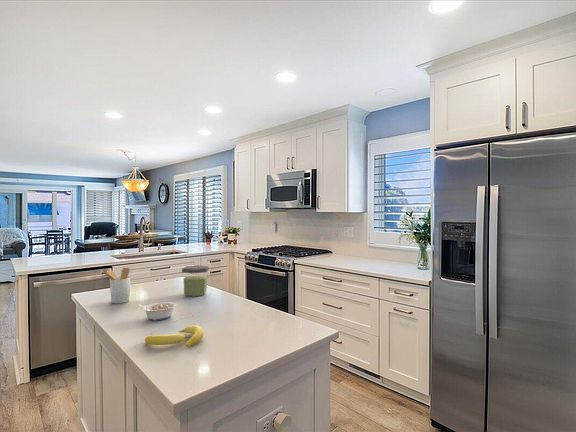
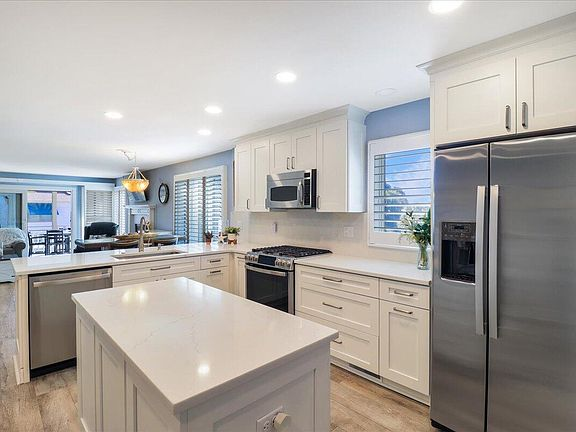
- banana [144,324,205,347]
- jar [181,264,210,298]
- utensil holder [100,267,132,304]
- legume [136,301,177,321]
